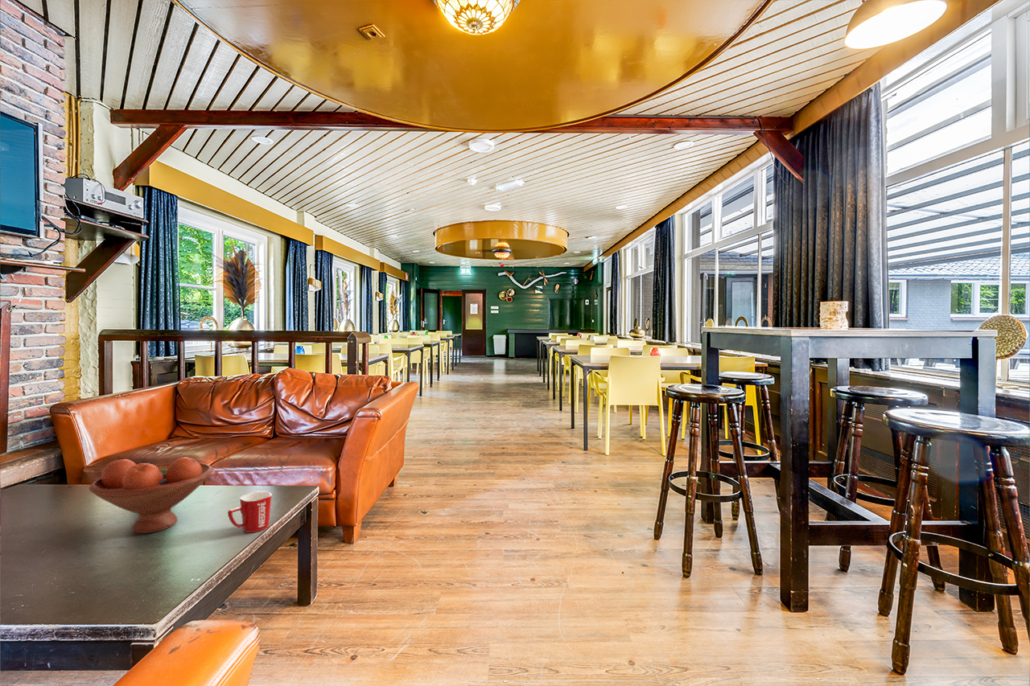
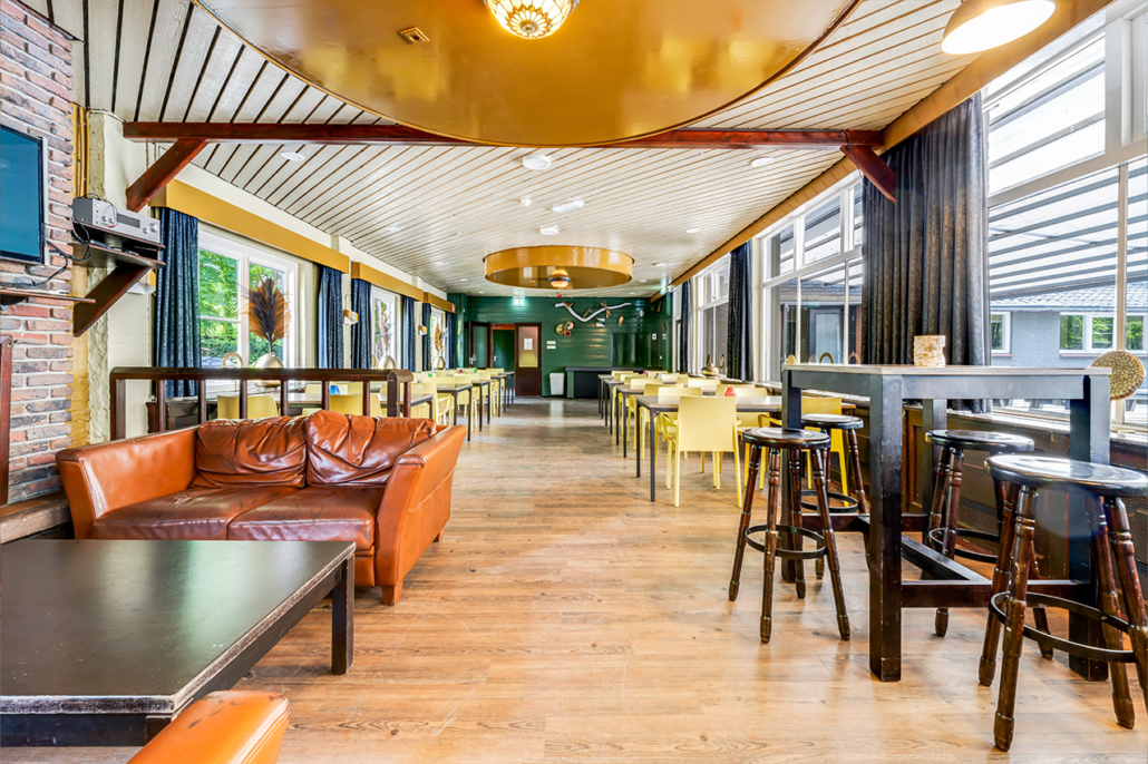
- mug [227,490,273,533]
- fruit bowl [88,456,214,534]
